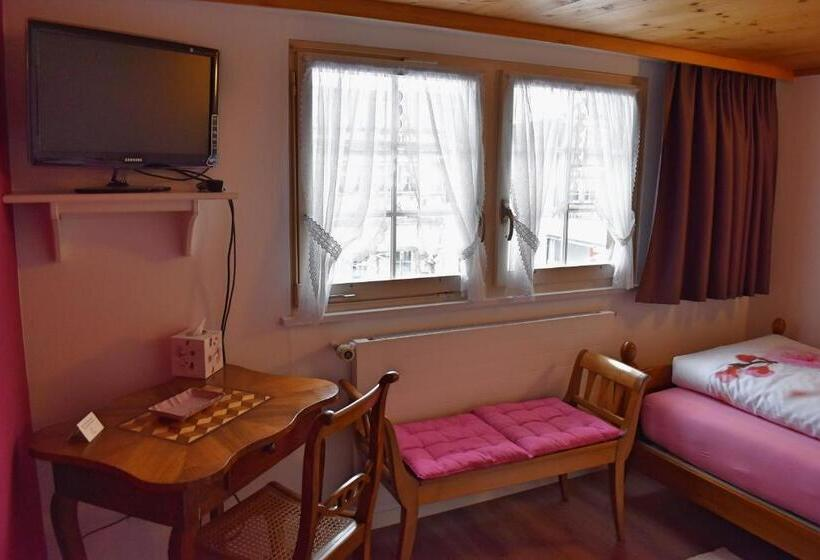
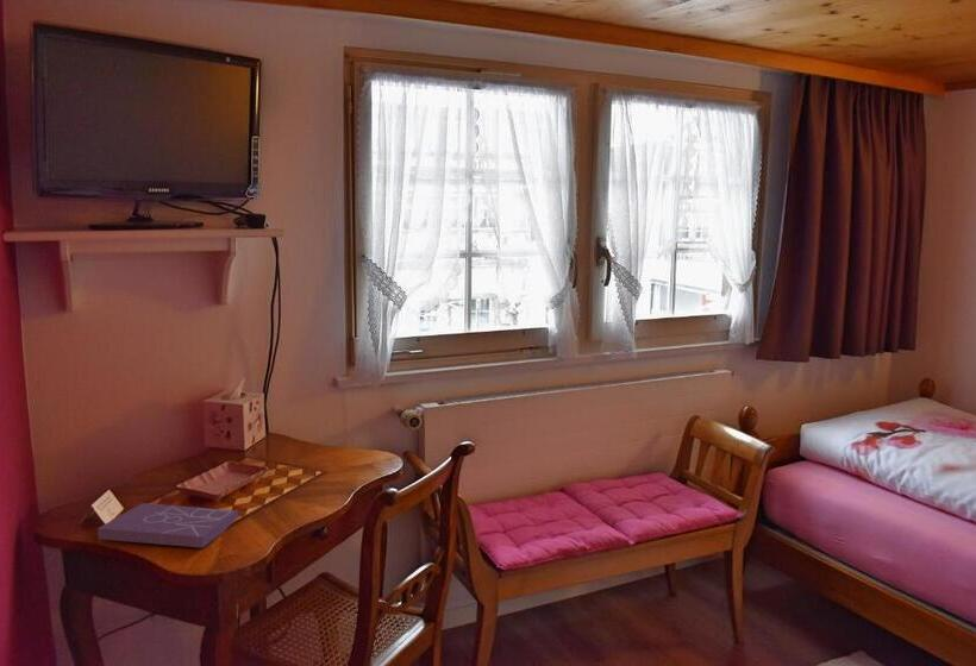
+ book [96,502,239,549]
